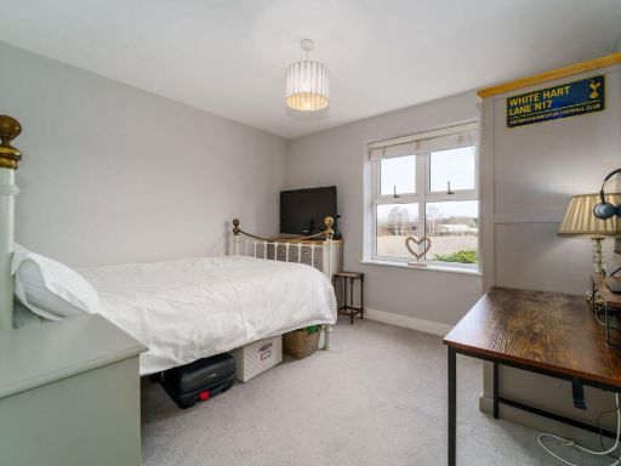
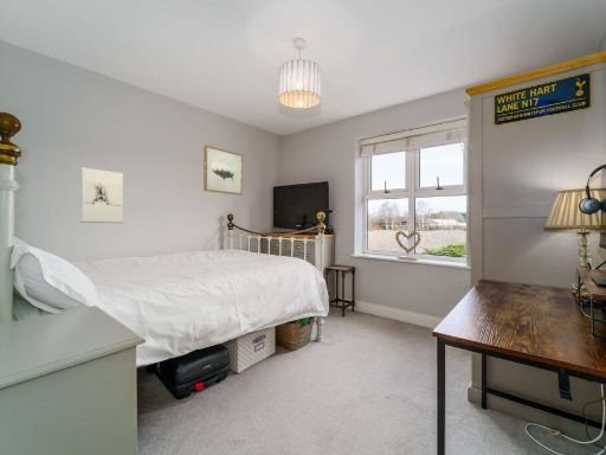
+ wall art [202,145,244,197]
+ wall sculpture [79,166,124,224]
